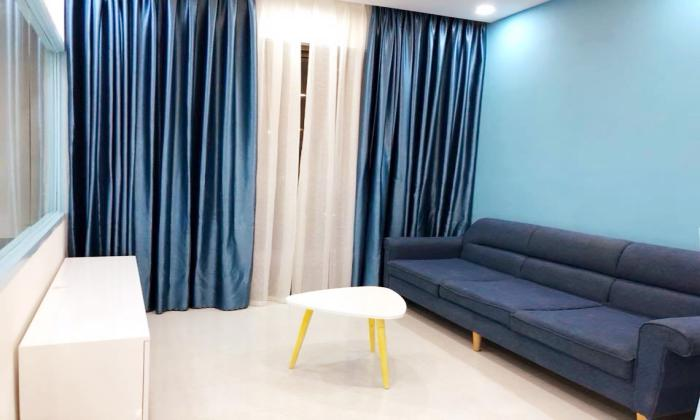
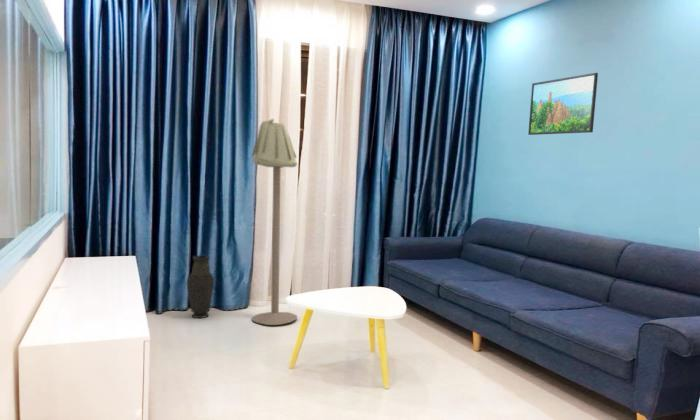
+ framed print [527,72,599,136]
+ vase [186,254,215,319]
+ floor lamp [251,118,299,326]
